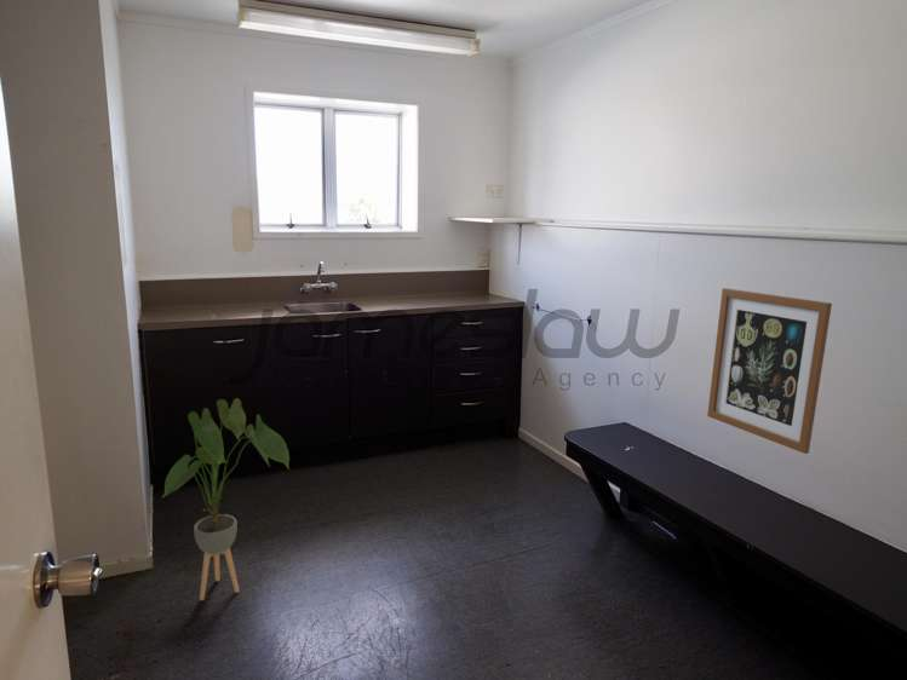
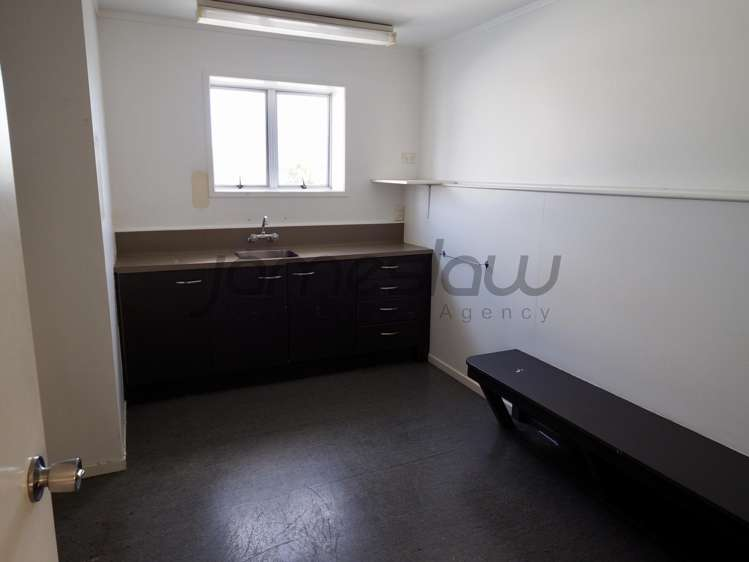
- house plant [161,397,291,601]
- wall art [706,287,833,455]
